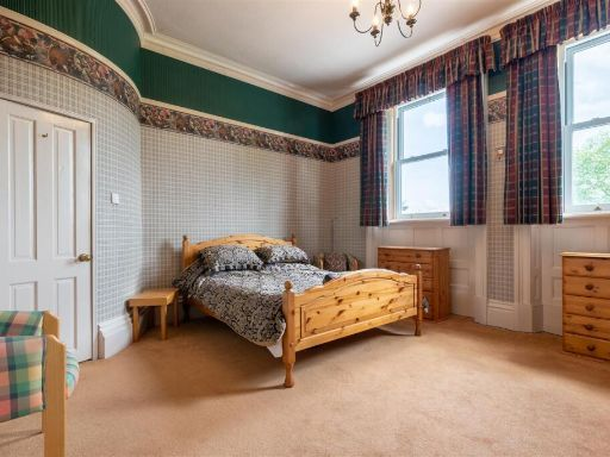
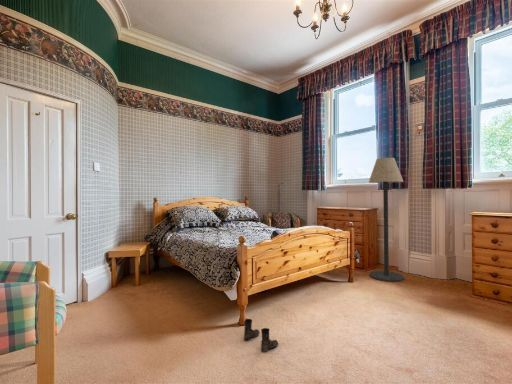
+ boots [243,318,279,353]
+ floor lamp [368,157,405,283]
